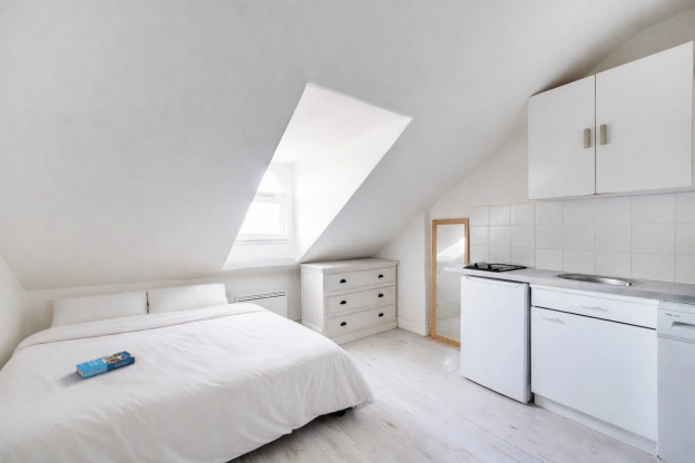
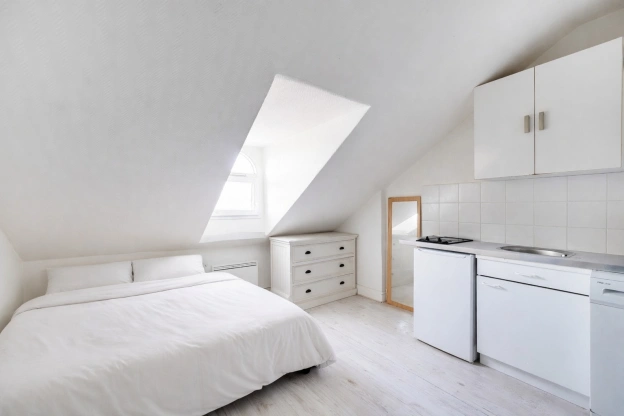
- book [75,349,136,380]
